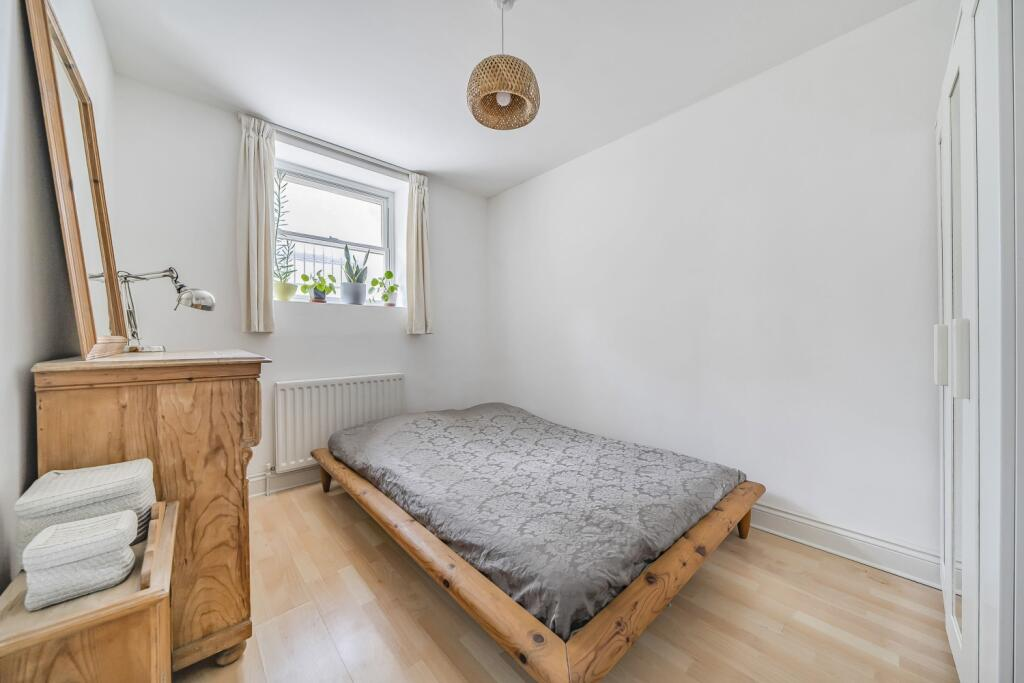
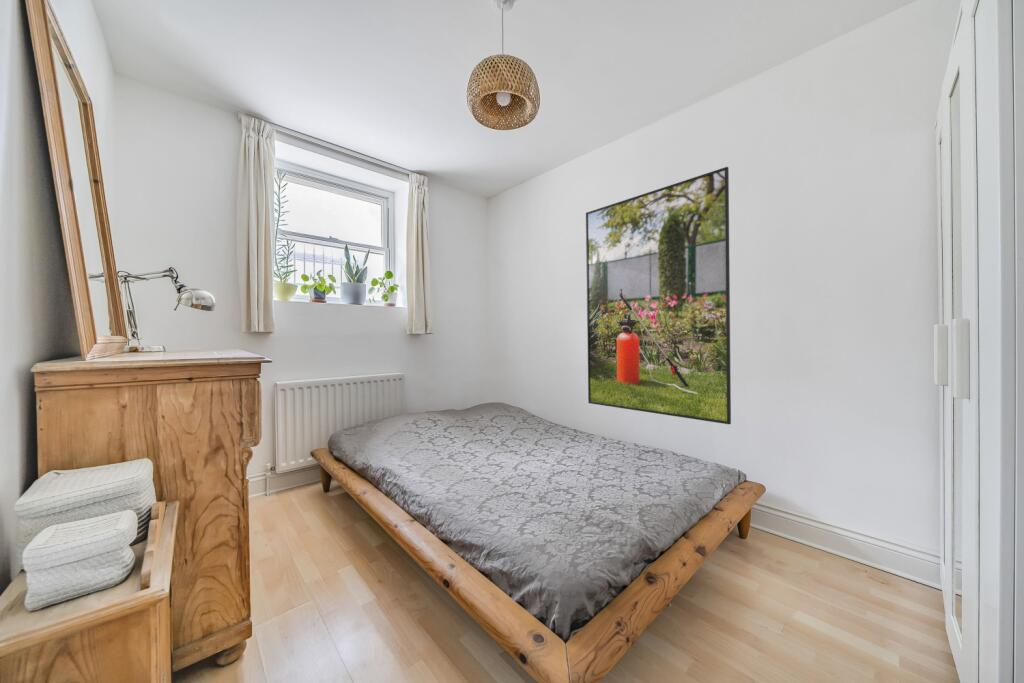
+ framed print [585,166,732,425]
